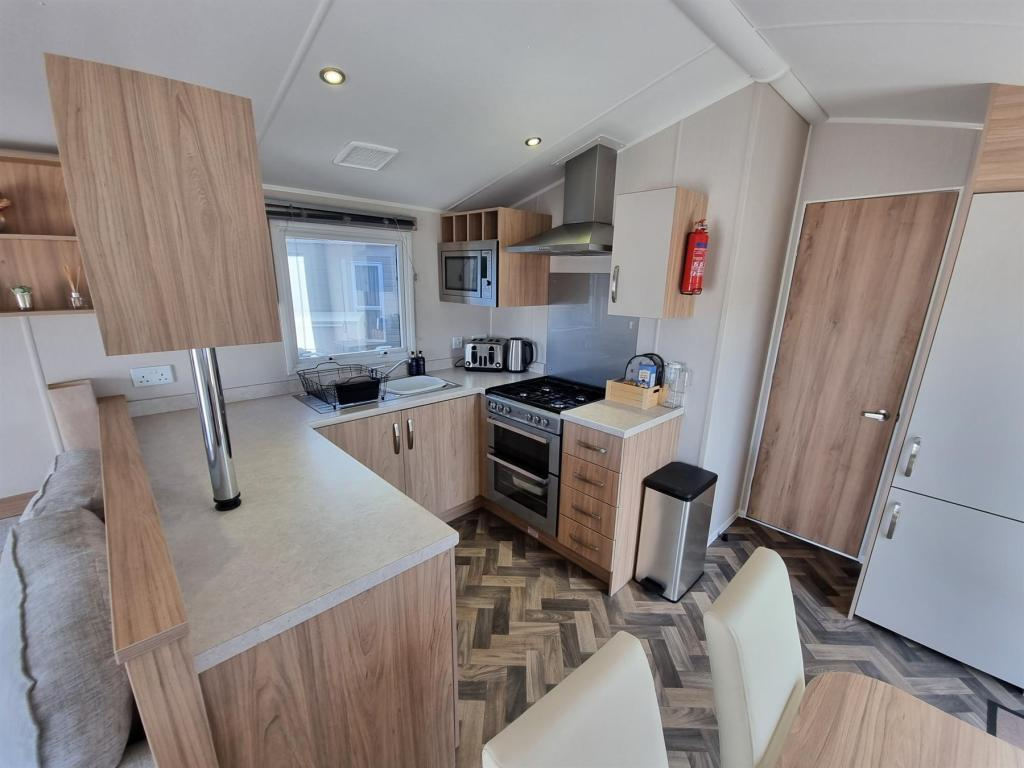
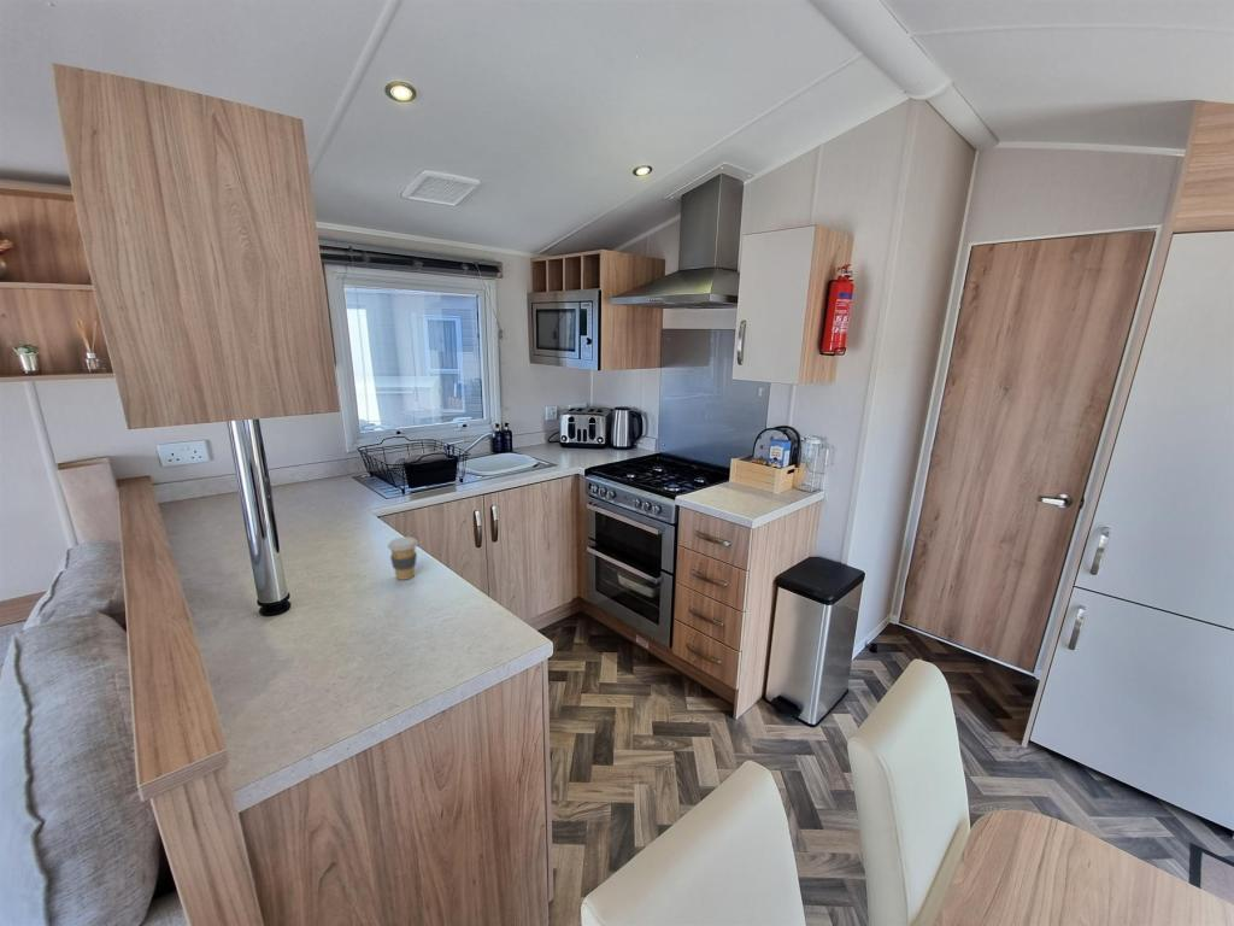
+ coffee cup [387,535,419,581]
